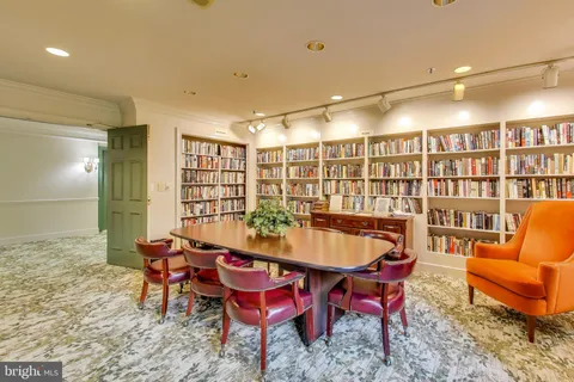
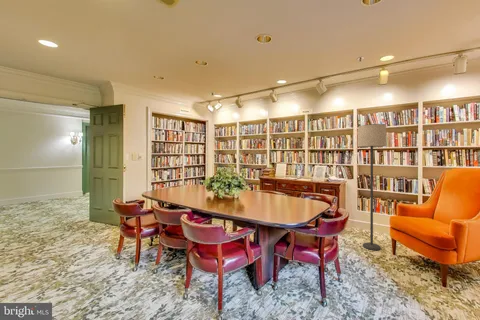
+ lamp [357,123,387,251]
